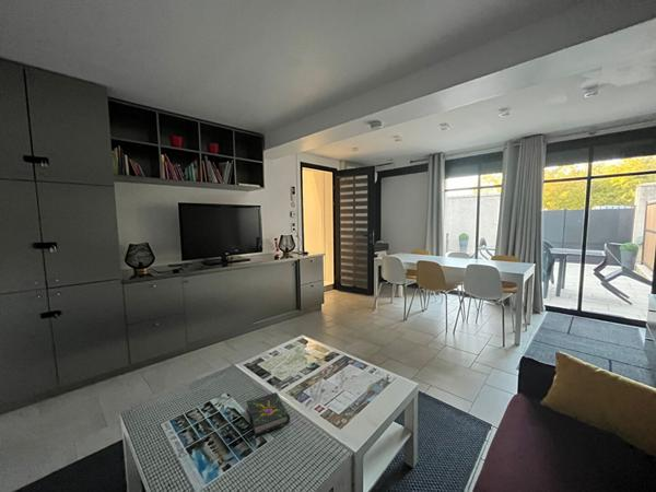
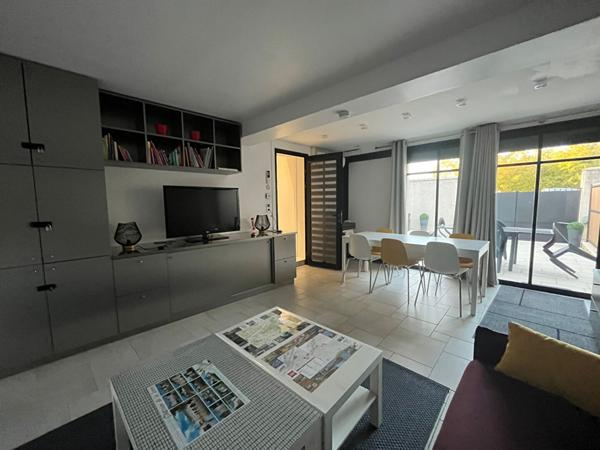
- book [245,391,291,437]
